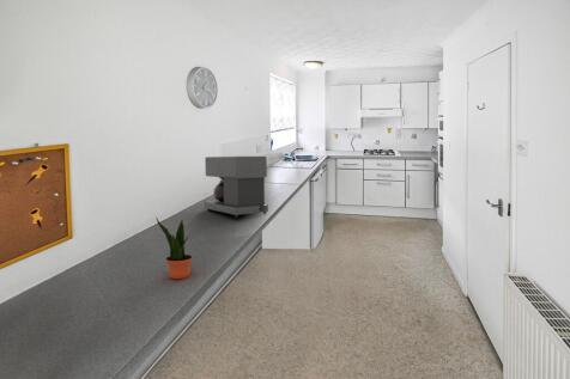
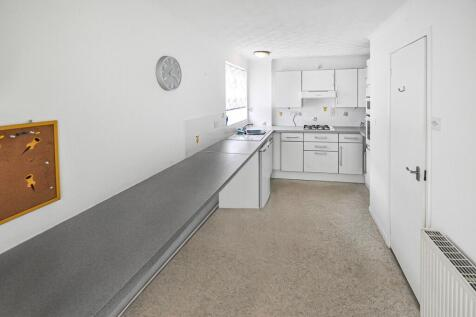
- coffee maker [204,155,269,219]
- potted plant [154,215,193,280]
